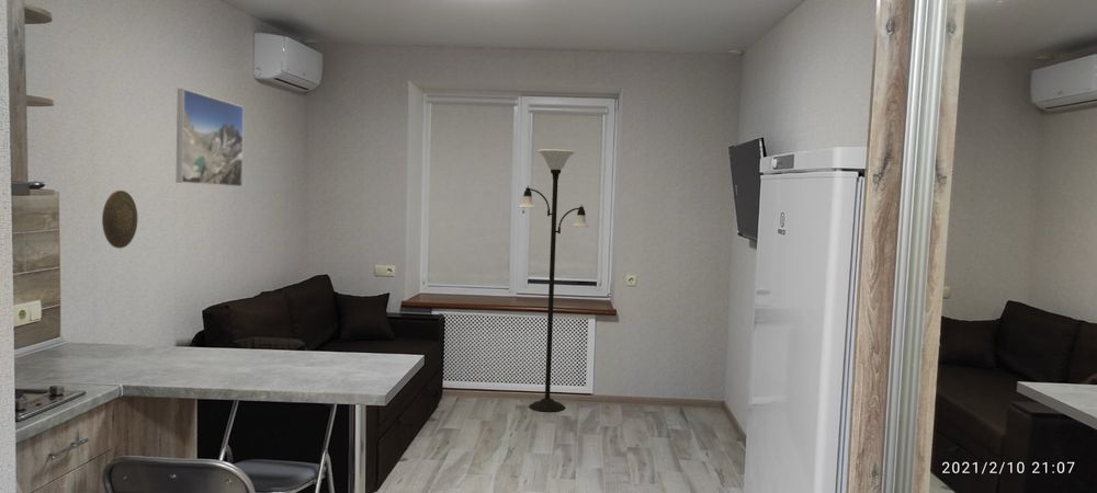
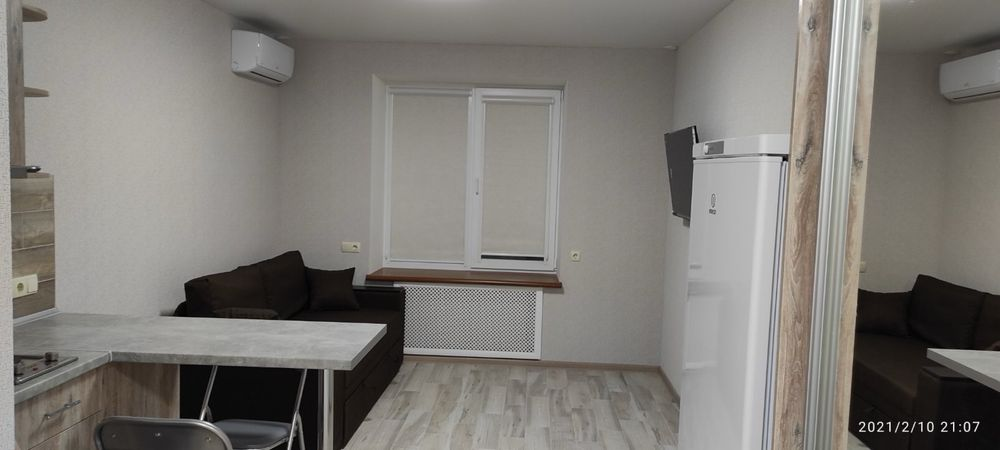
- floor lamp [519,148,590,413]
- decorative plate [101,190,138,250]
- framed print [176,88,245,188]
